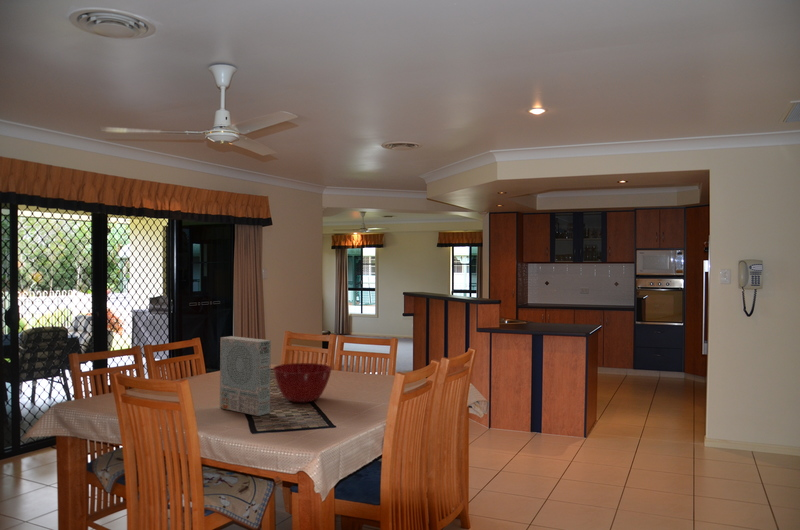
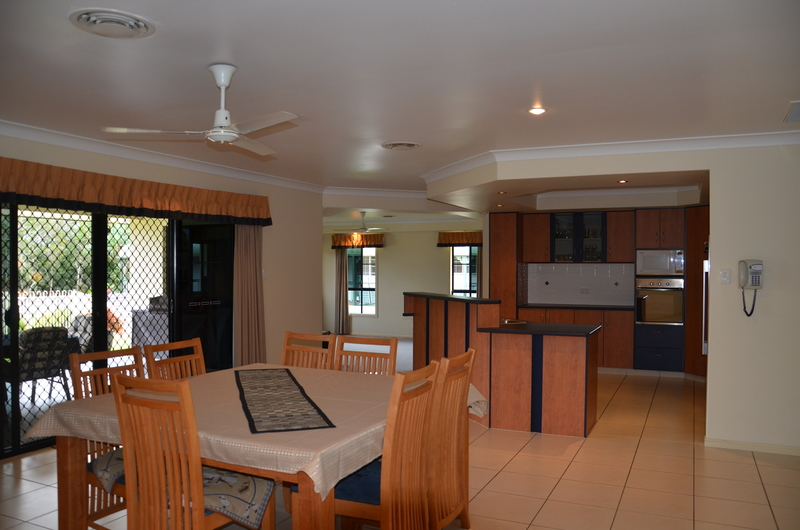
- mixing bowl [272,362,333,403]
- cereal box [219,335,272,417]
